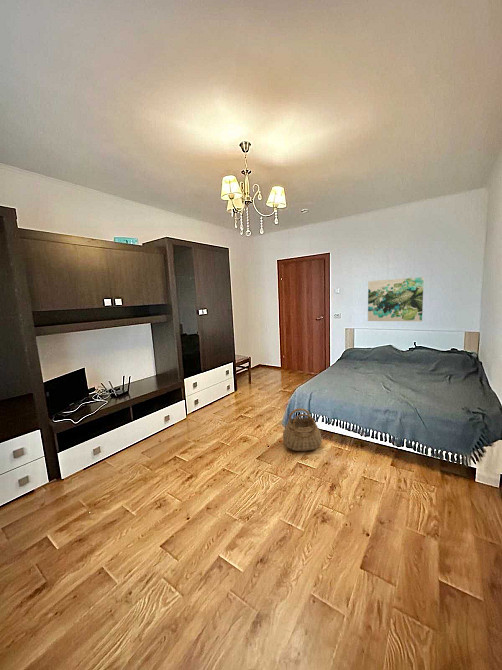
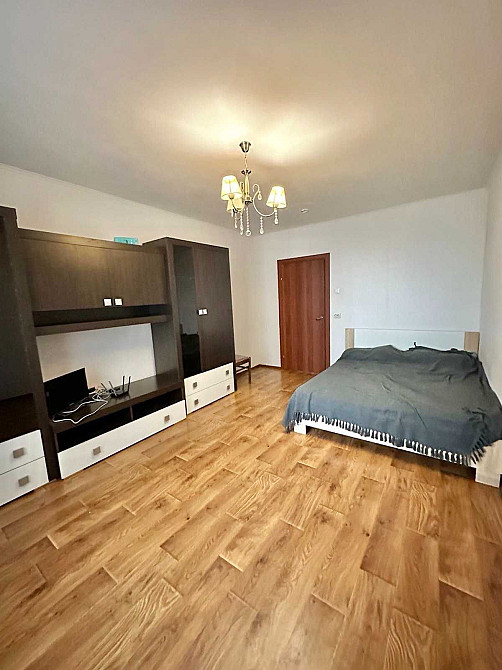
- basket [282,407,323,452]
- wall art [367,276,425,322]
